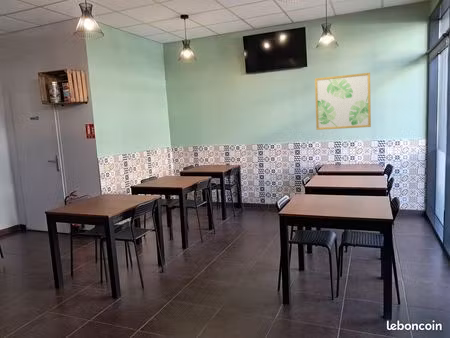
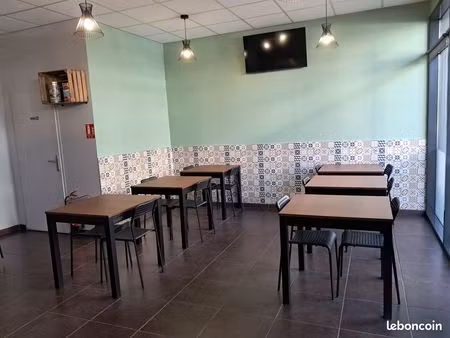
- wall art [314,72,372,131]
